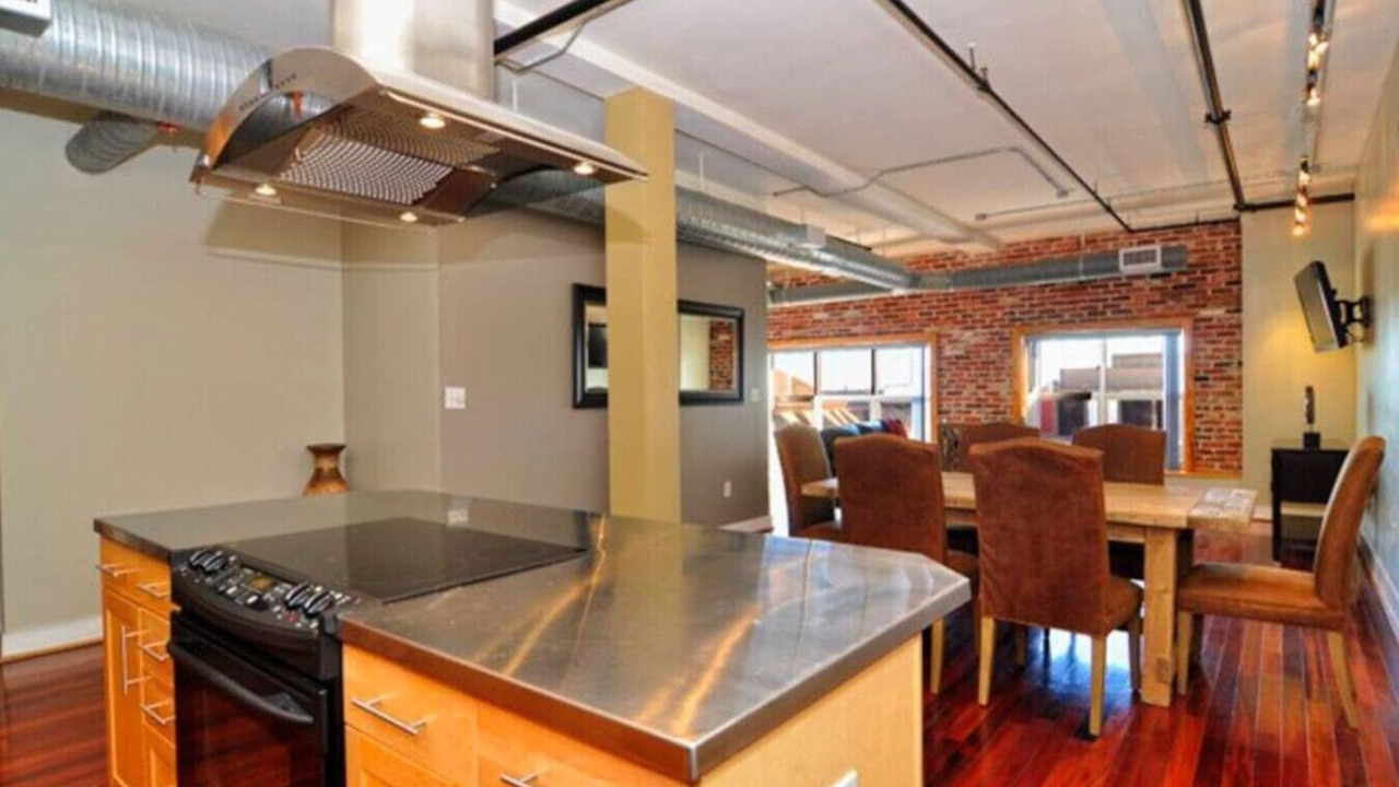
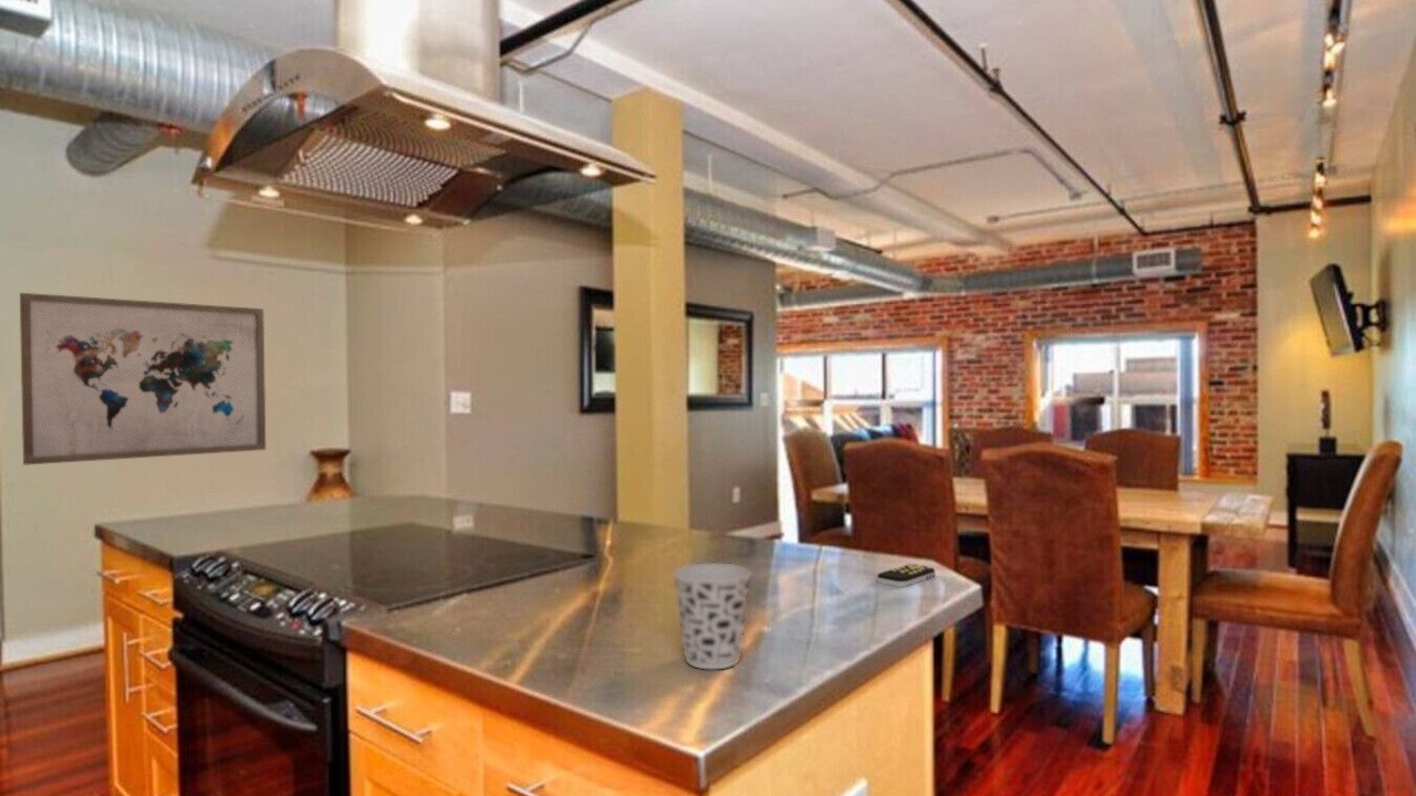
+ remote control [876,563,936,588]
+ cup [671,562,752,670]
+ wall art [19,292,267,467]
